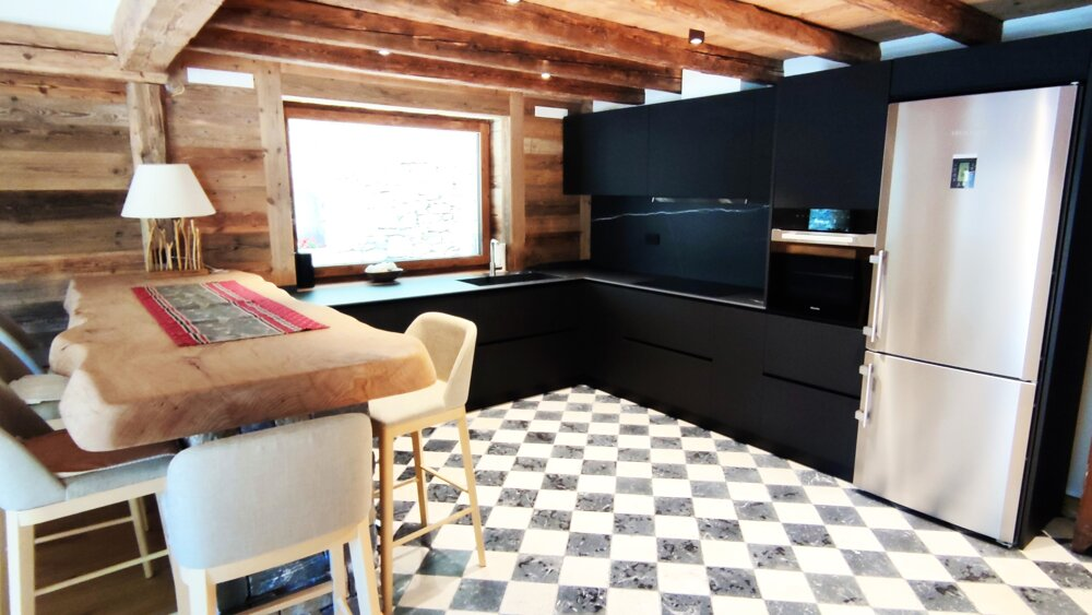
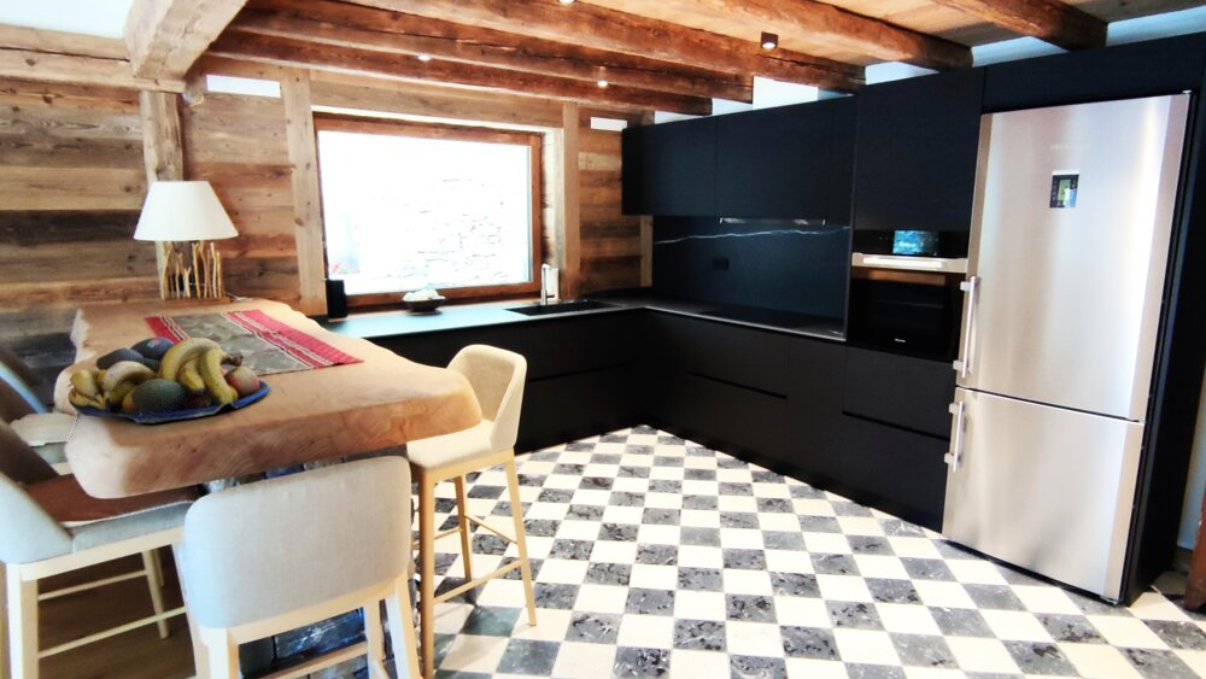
+ fruit bowl [66,336,271,425]
